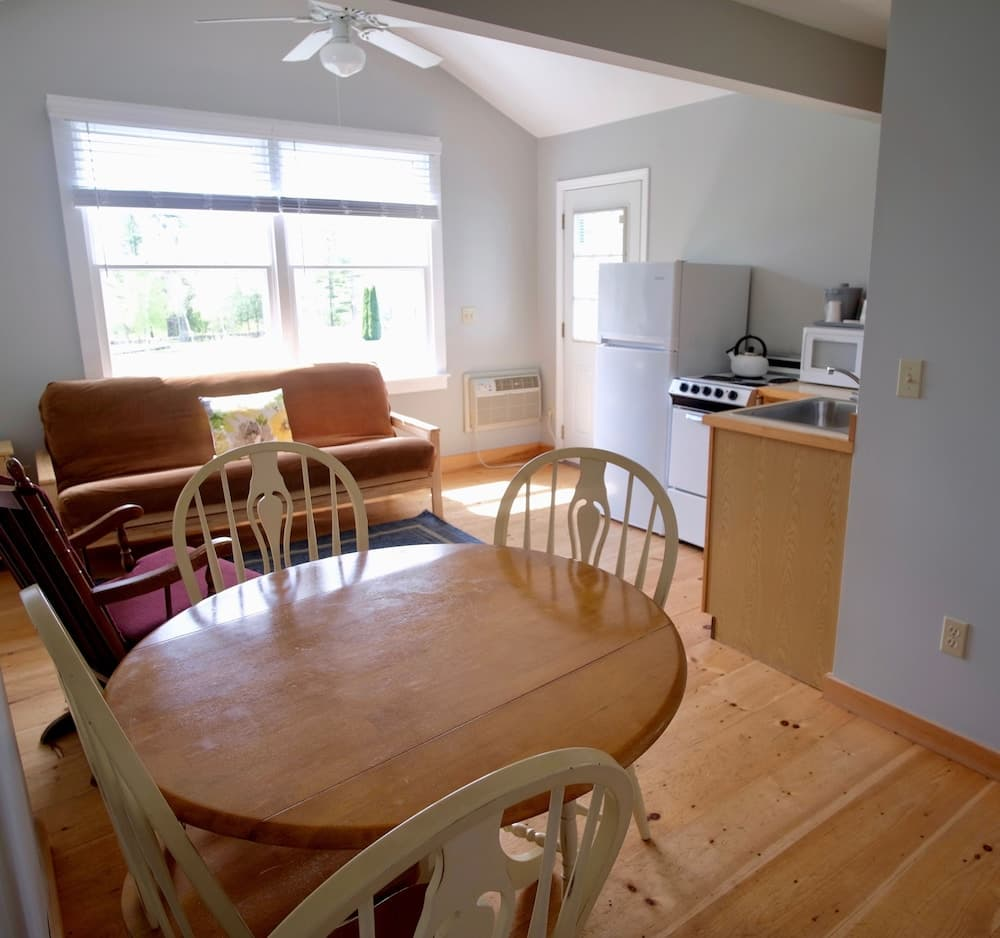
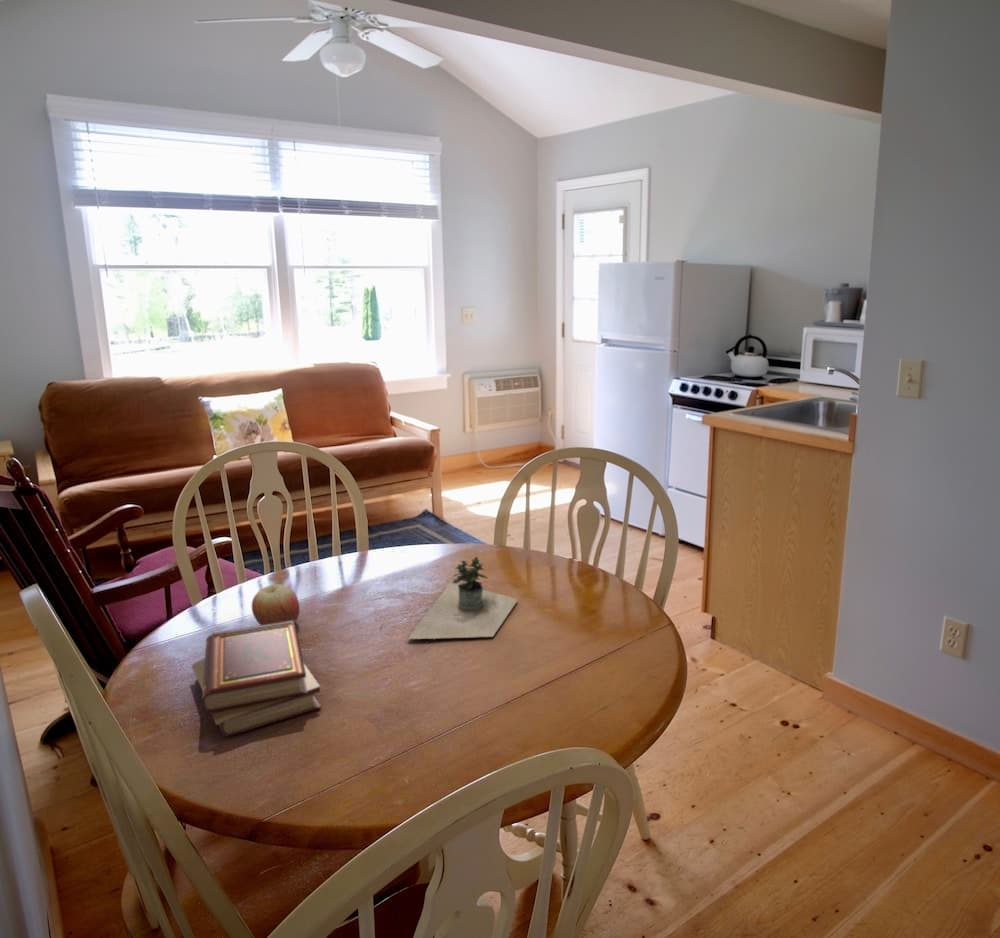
+ apple [251,583,301,626]
+ potted plant [379,556,519,640]
+ book set [190,620,322,737]
